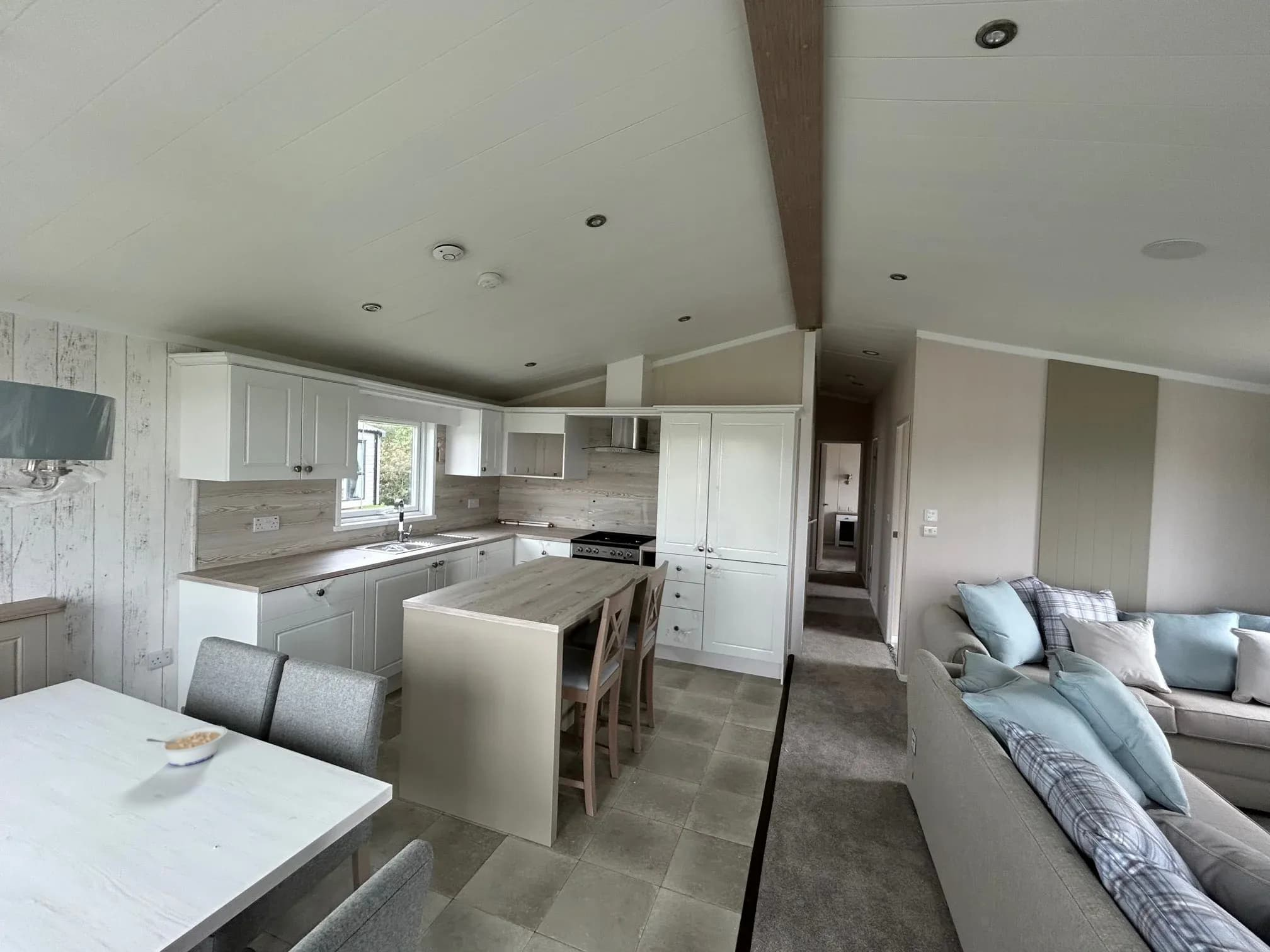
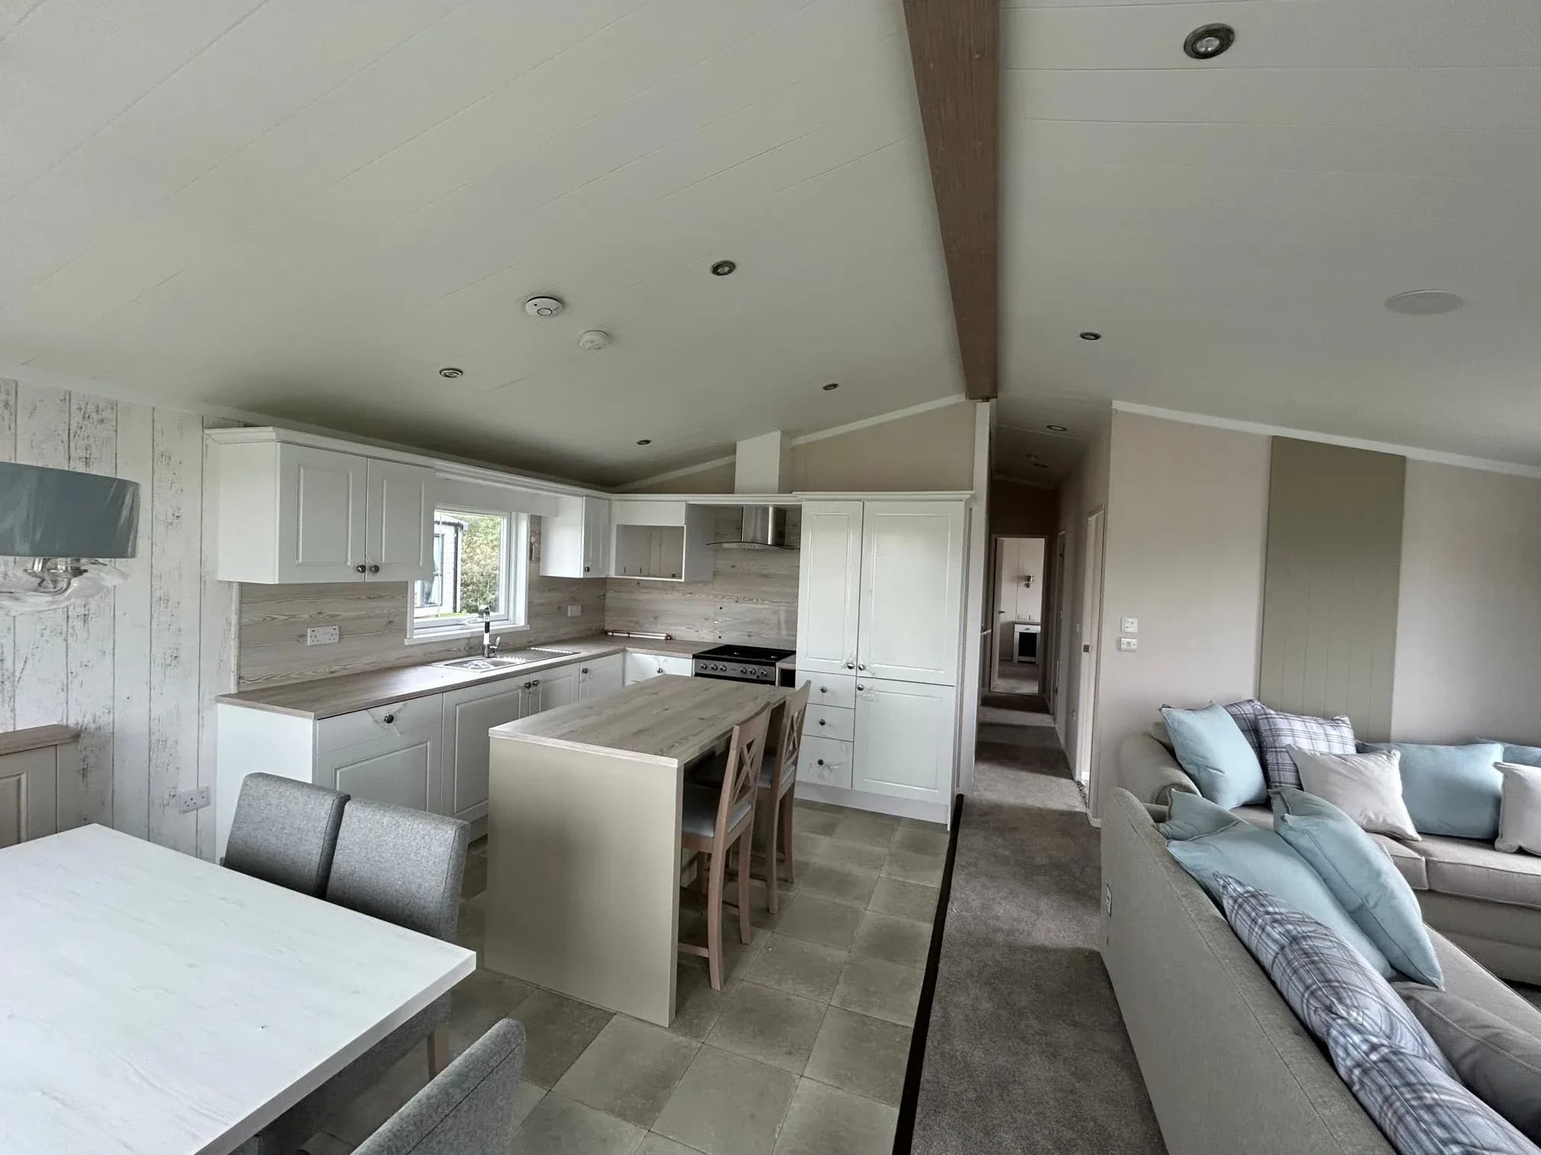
- legume [146,725,228,766]
